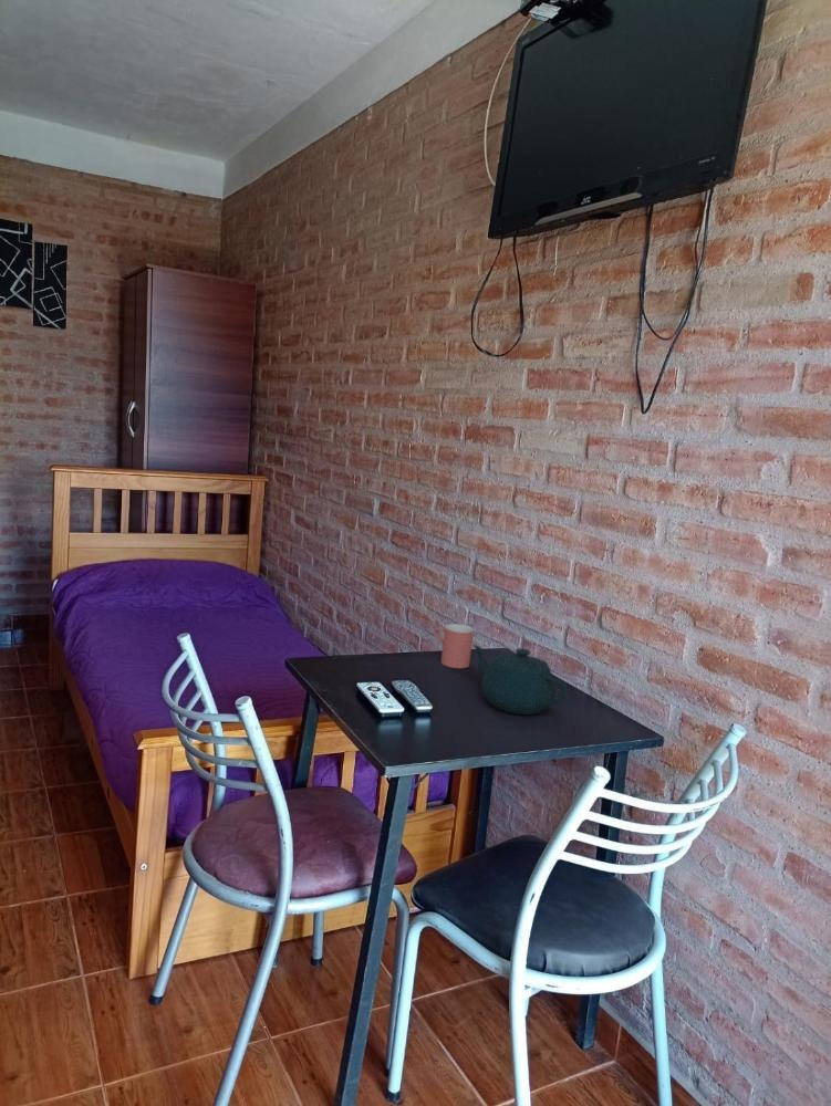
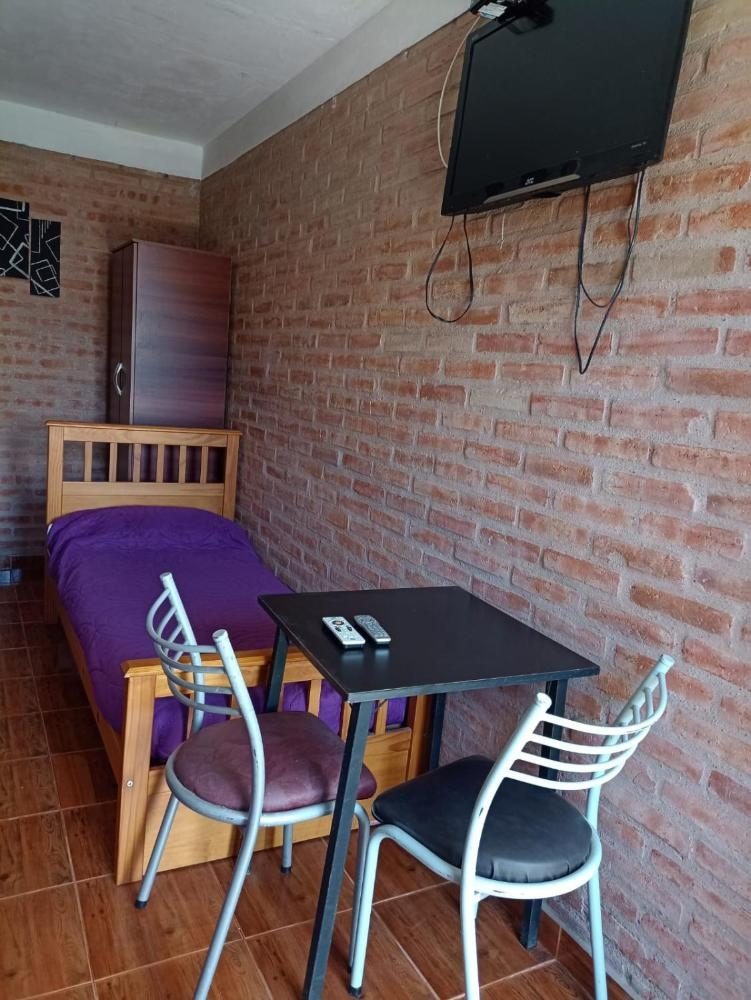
- cup [434,623,475,669]
- teapot [472,644,569,716]
